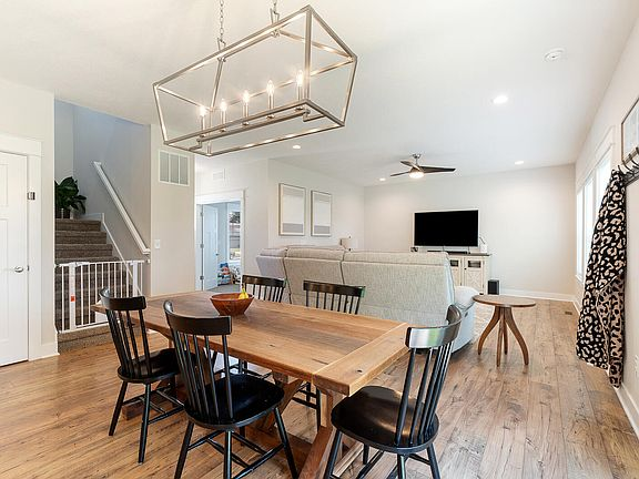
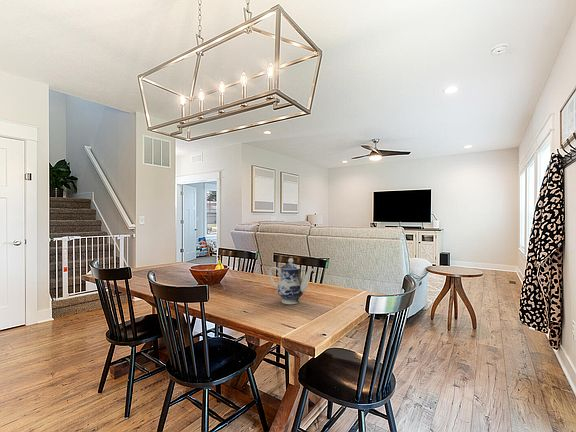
+ teapot [268,257,314,305]
